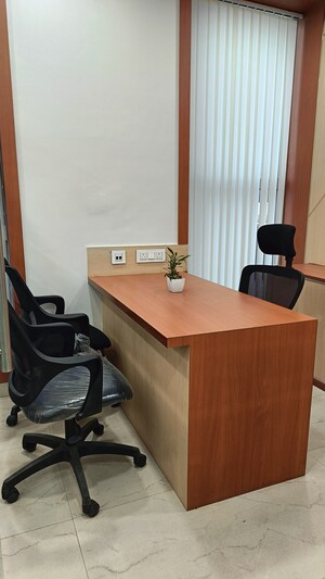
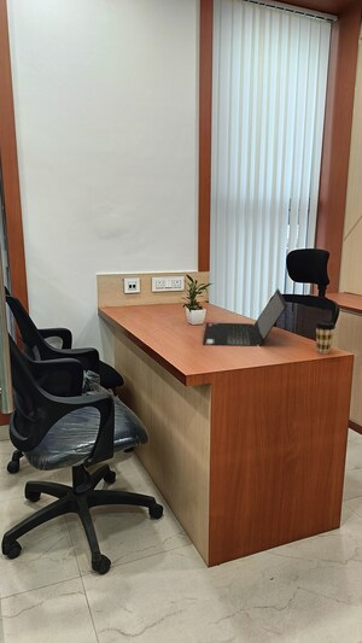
+ coffee cup [314,320,337,355]
+ laptop computer [202,287,288,347]
